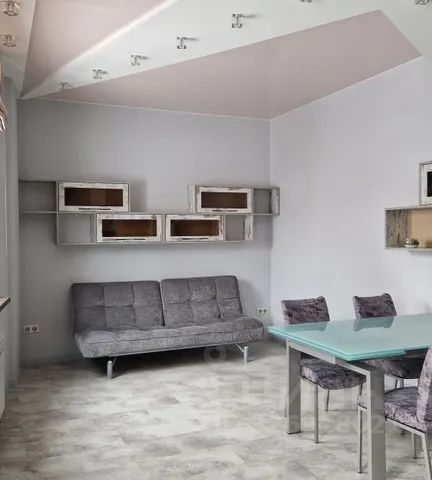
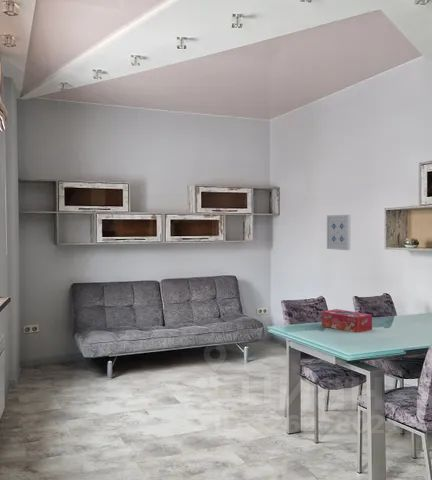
+ wall art [326,214,351,251]
+ tissue box [321,308,373,334]
